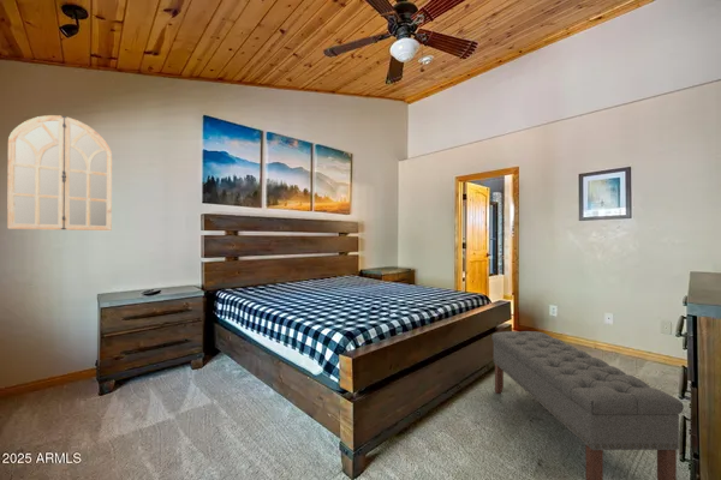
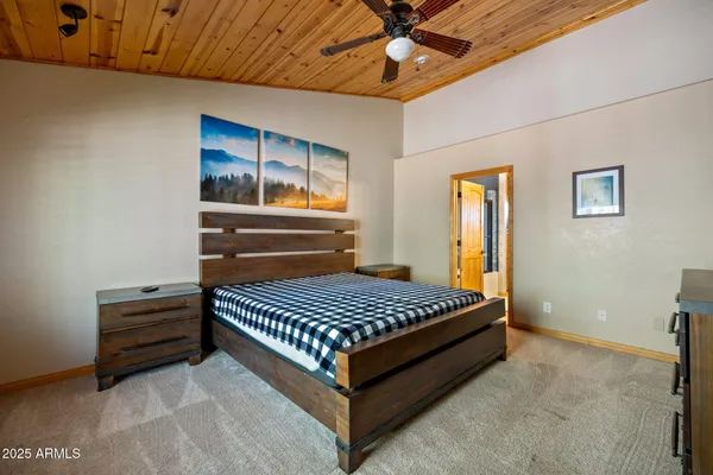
- bench [490,330,685,480]
- home mirror [6,114,113,232]
